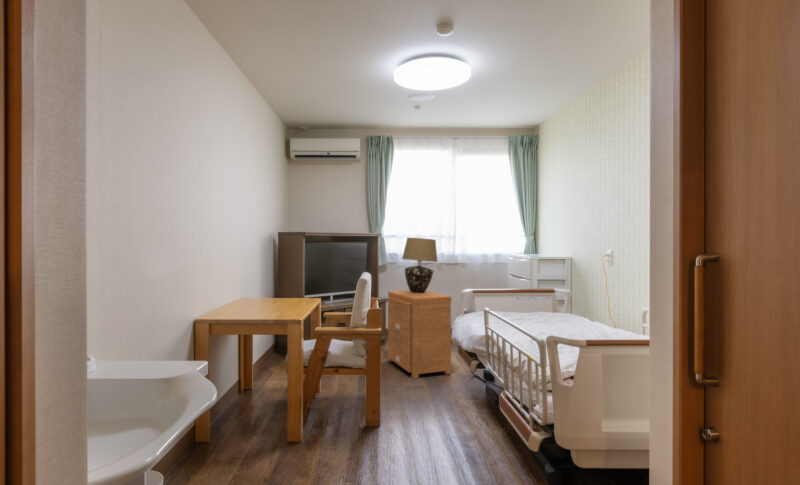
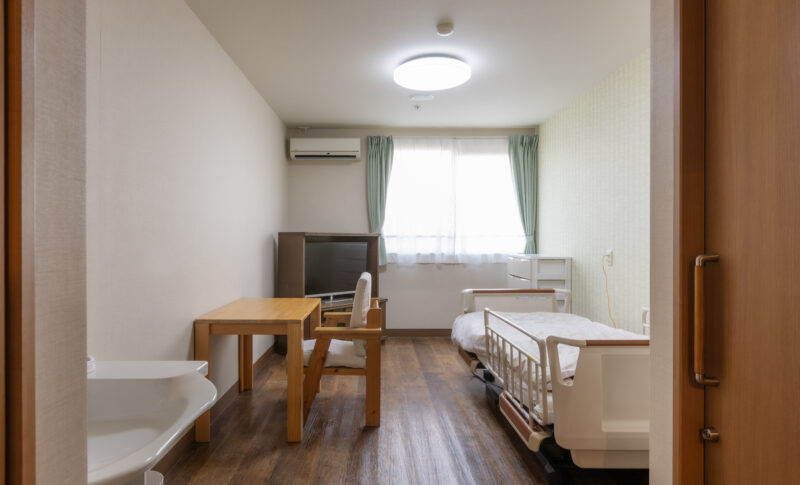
- nightstand [387,289,452,379]
- table lamp [401,237,438,293]
